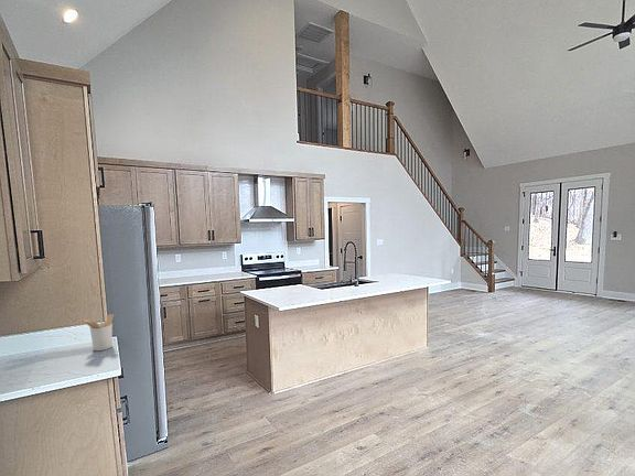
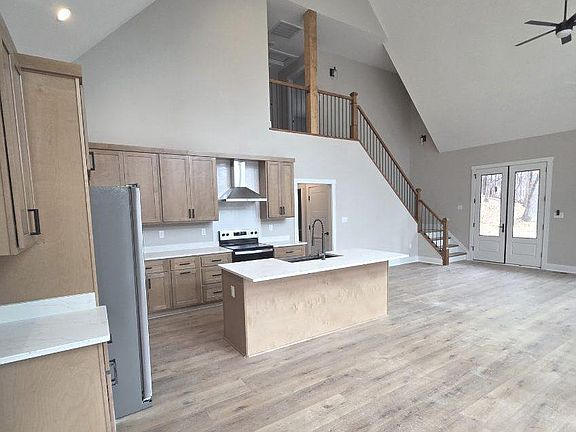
- utensil holder [83,313,115,351]
